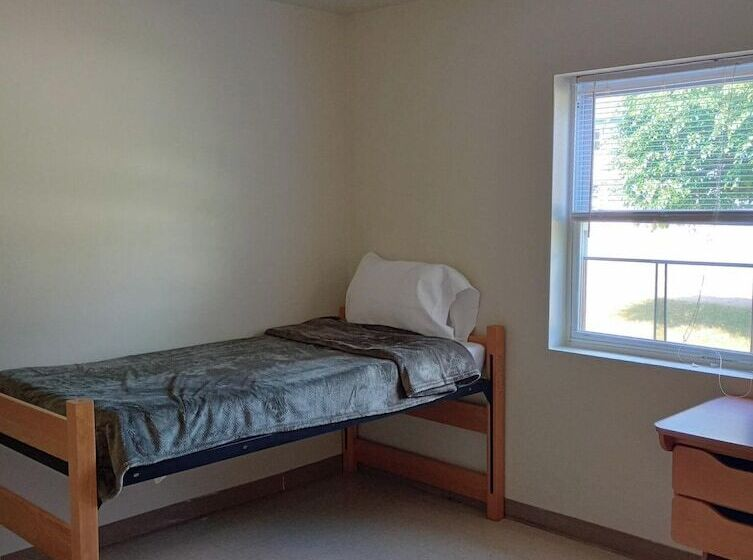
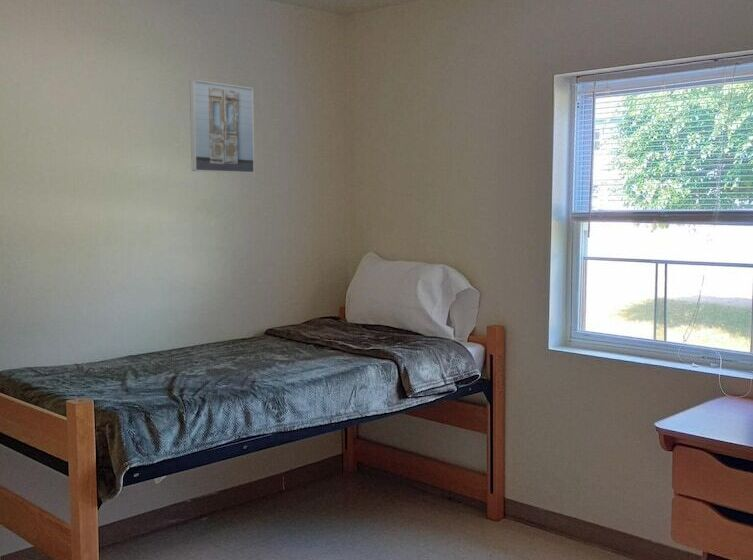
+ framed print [189,79,255,174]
